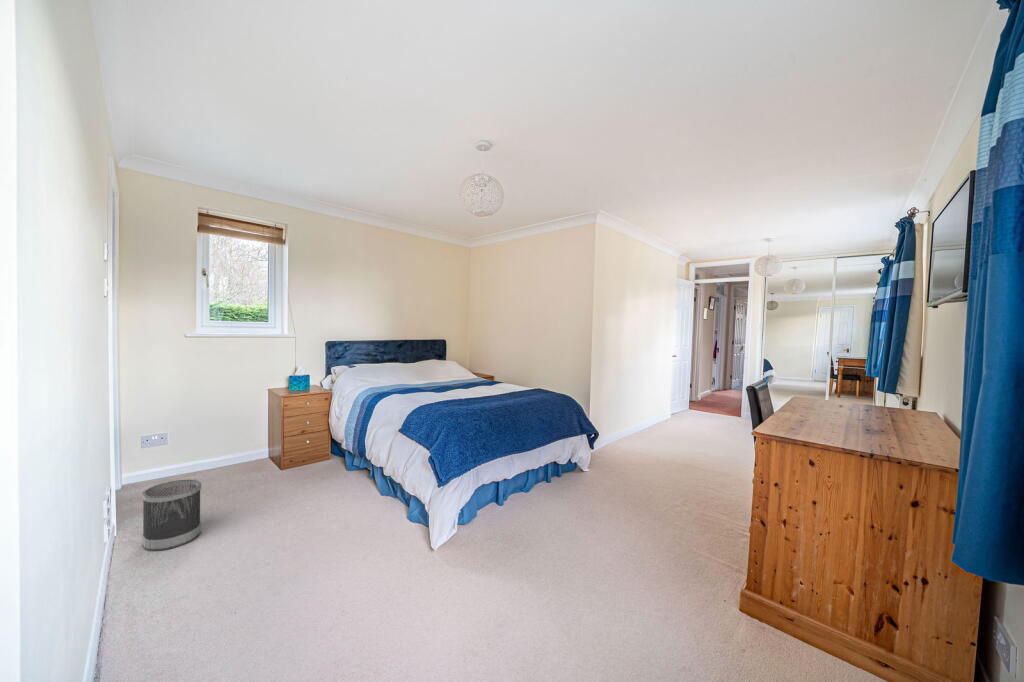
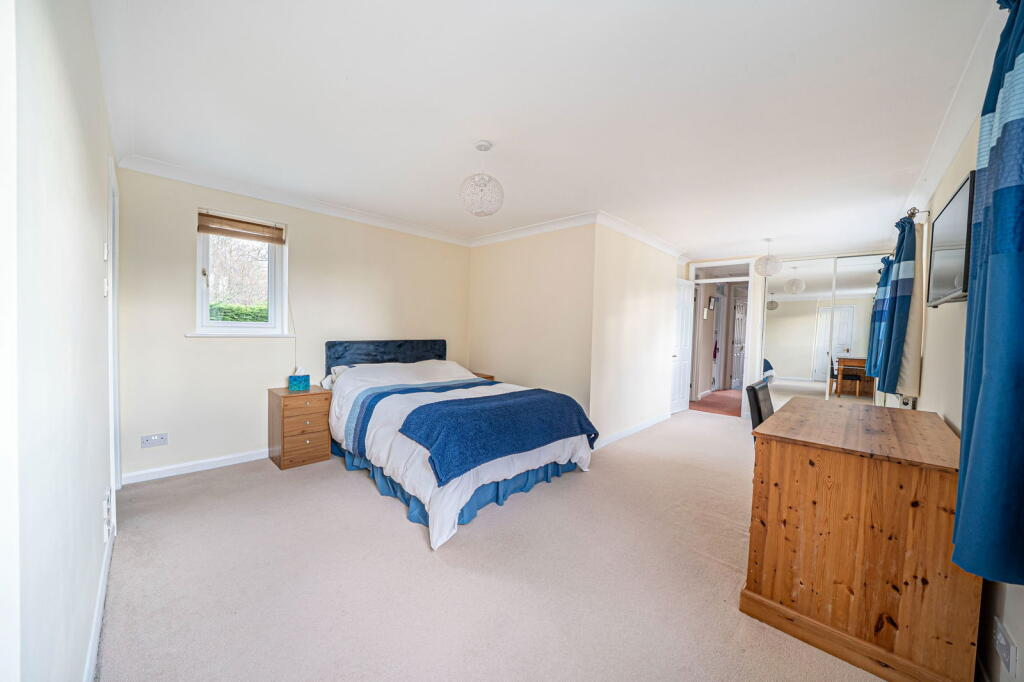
- wastebasket [141,478,202,552]
